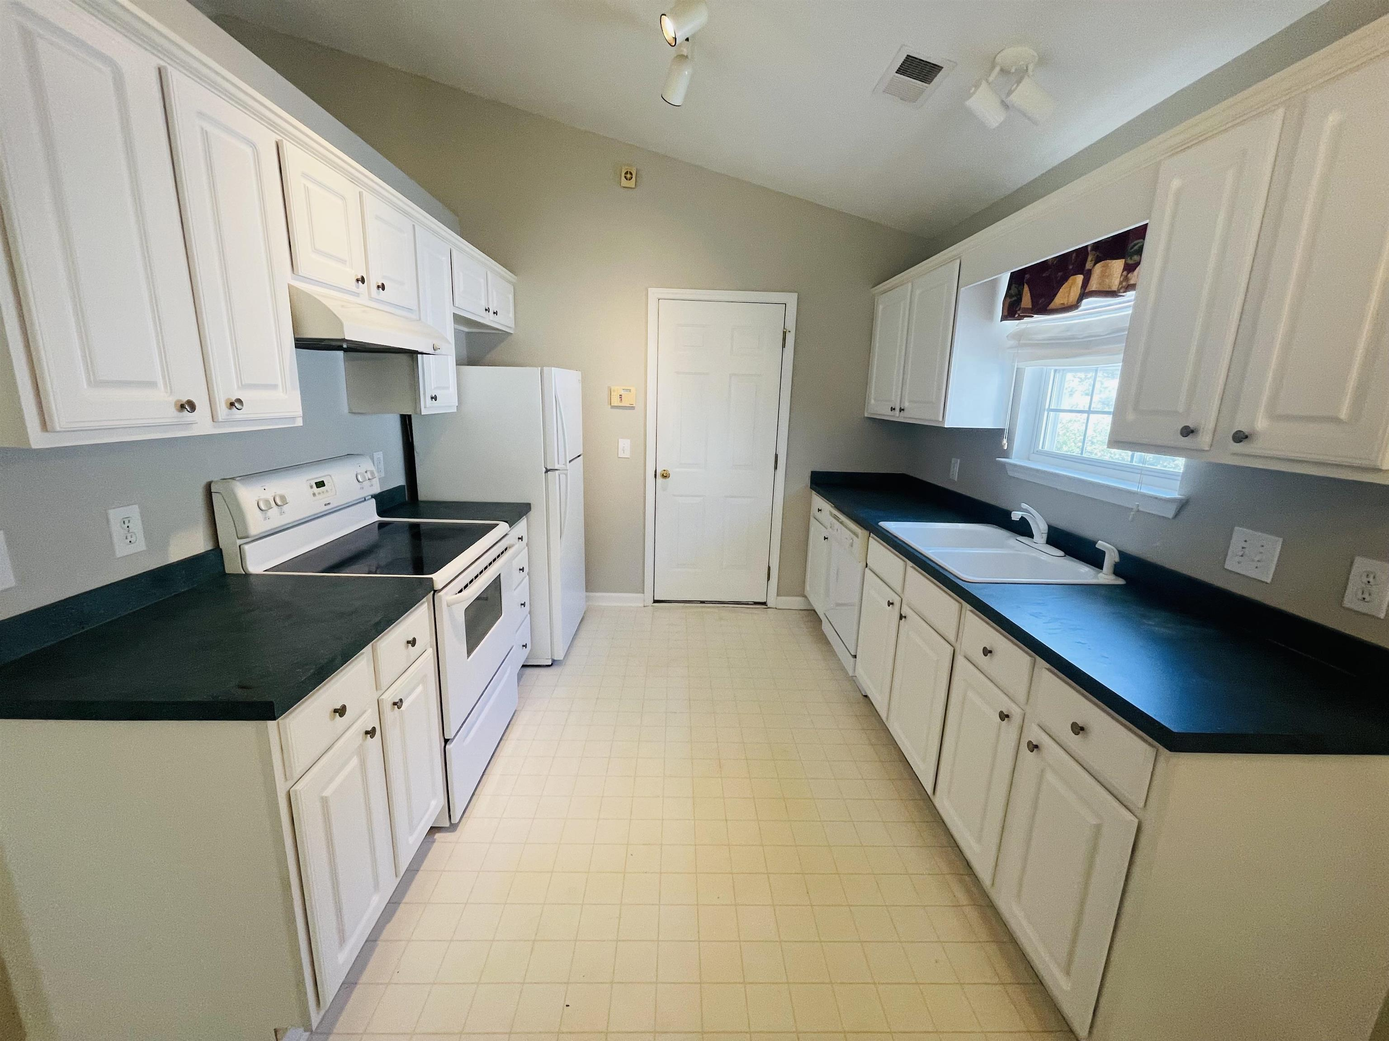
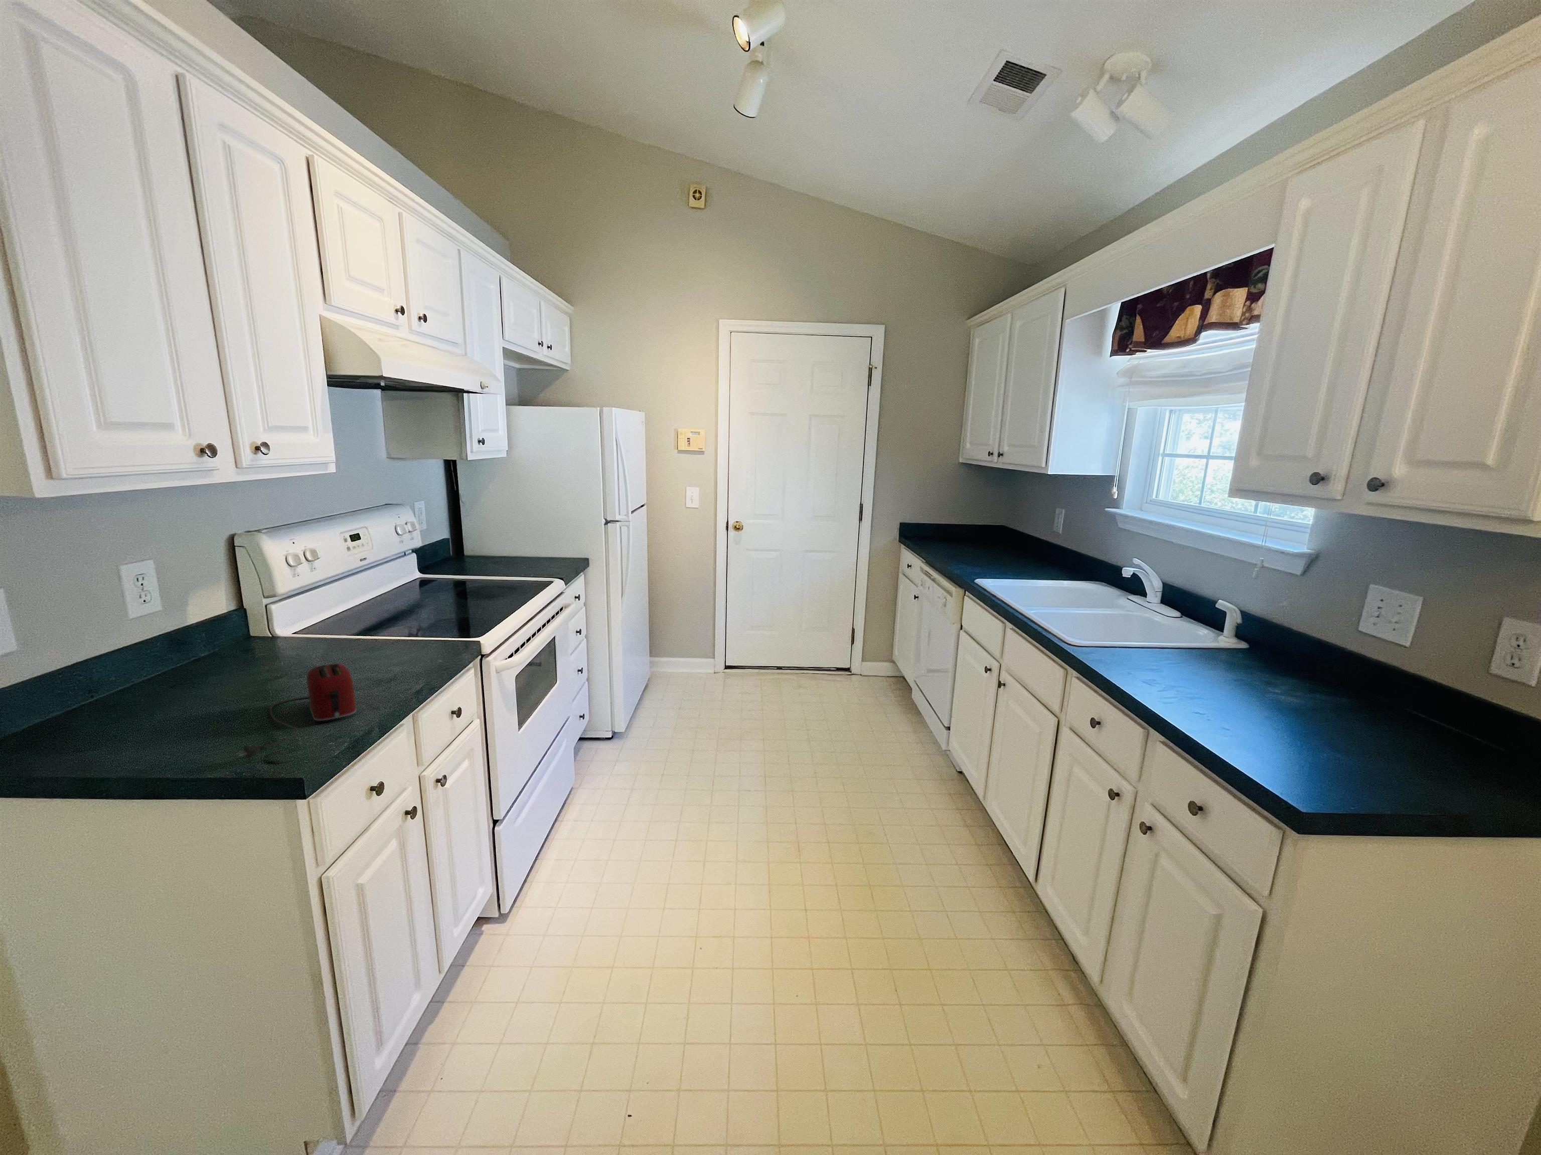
+ toaster [235,664,357,759]
